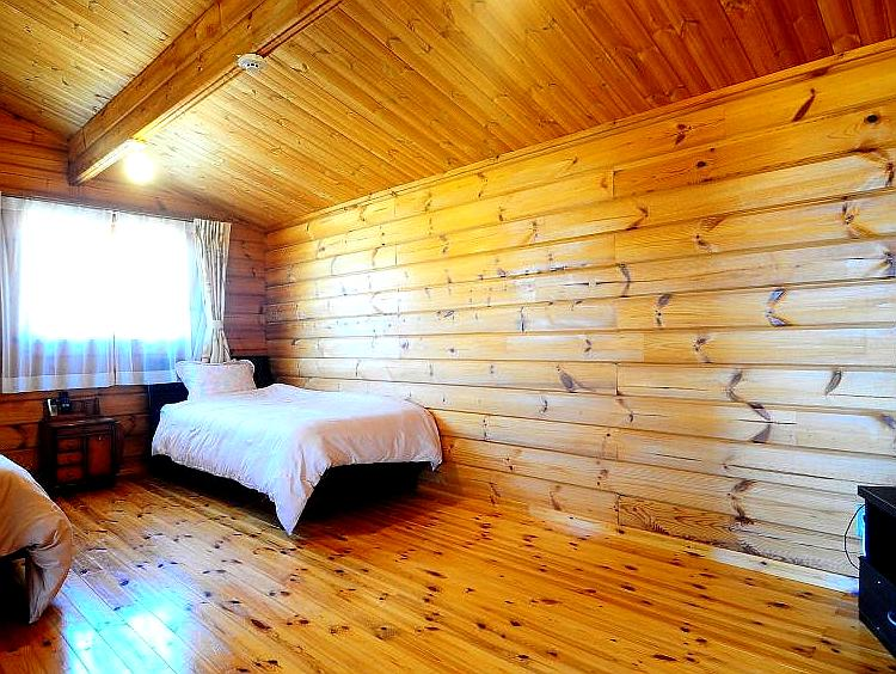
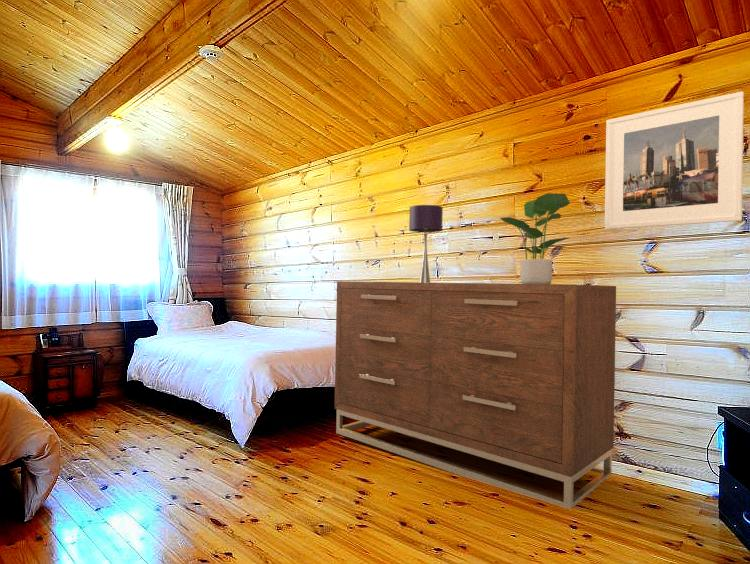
+ table lamp [408,204,444,283]
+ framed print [604,90,745,230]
+ potted plant [499,192,571,284]
+ dresser [334,280,617,510]
